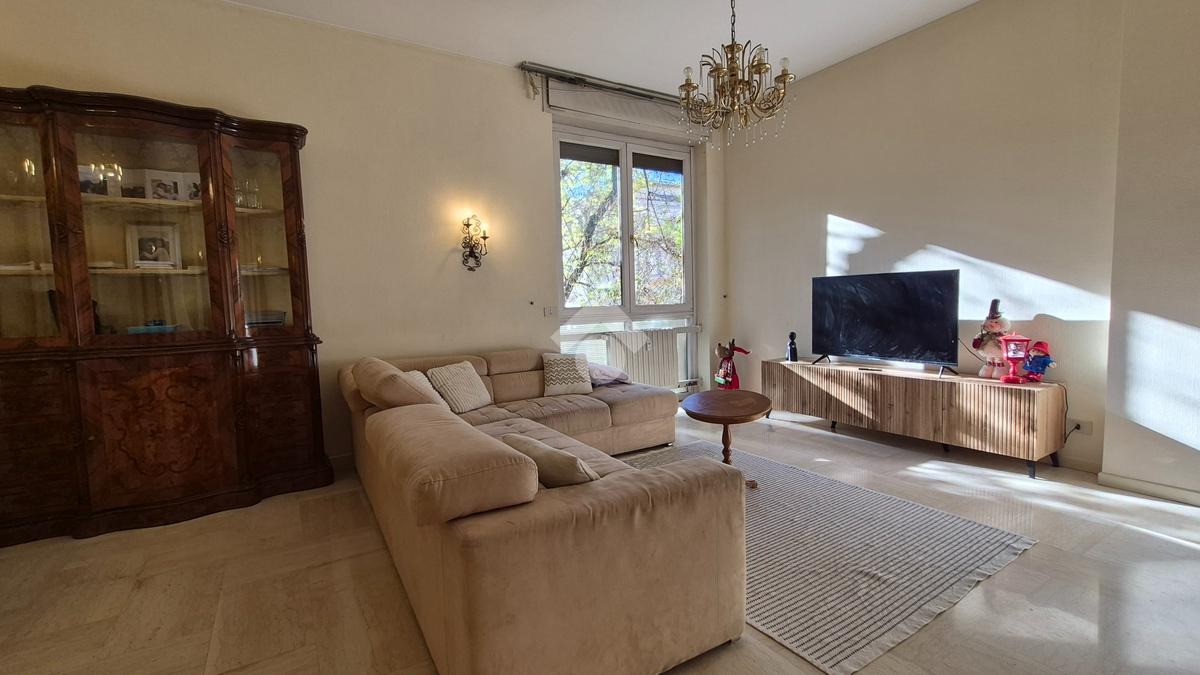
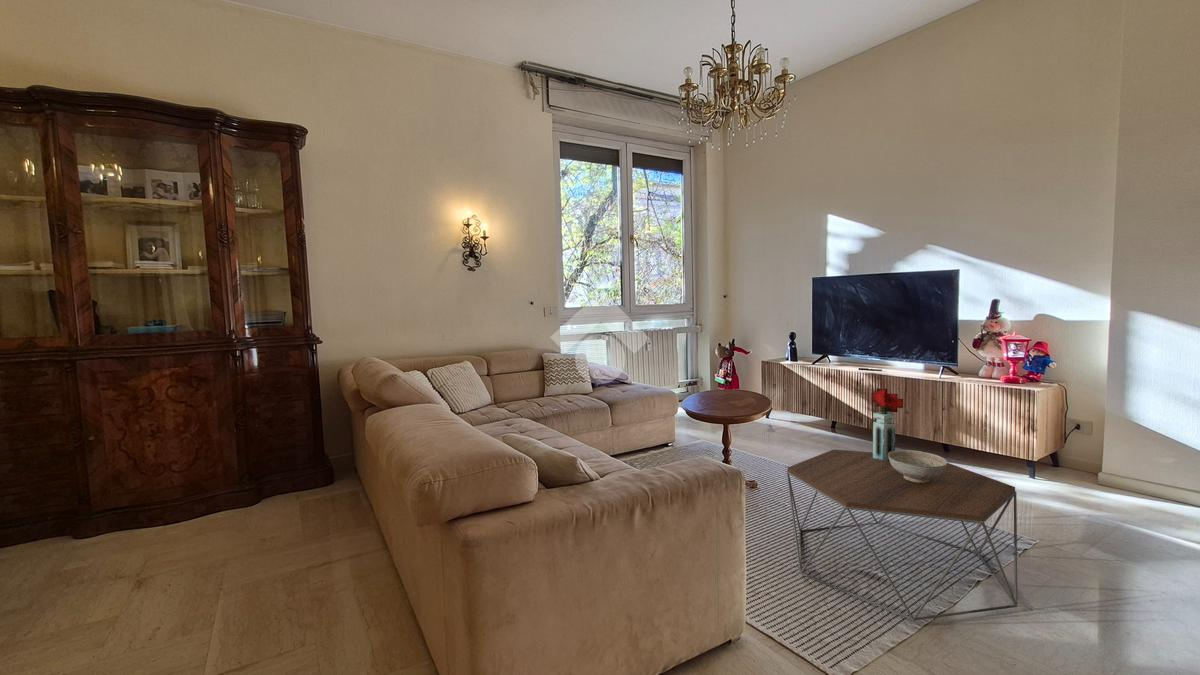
+ decorative bowl [888,449,949,483]
+ coffee table [785,449,1019,622]
+ potted flower [870,387,904,461]
